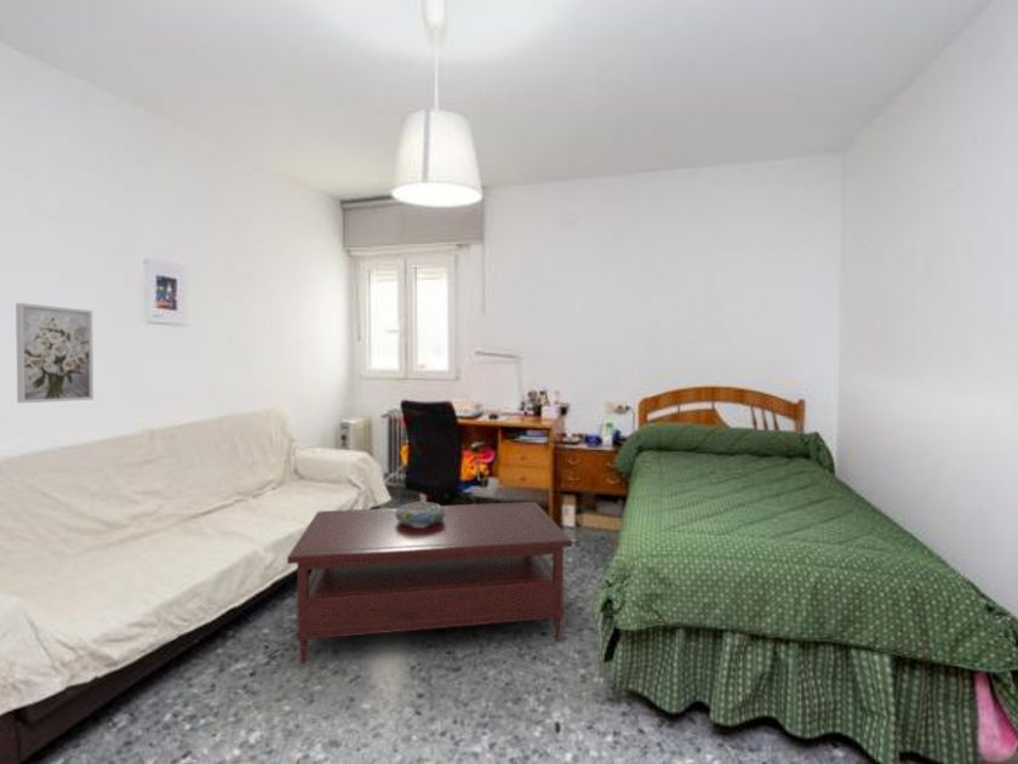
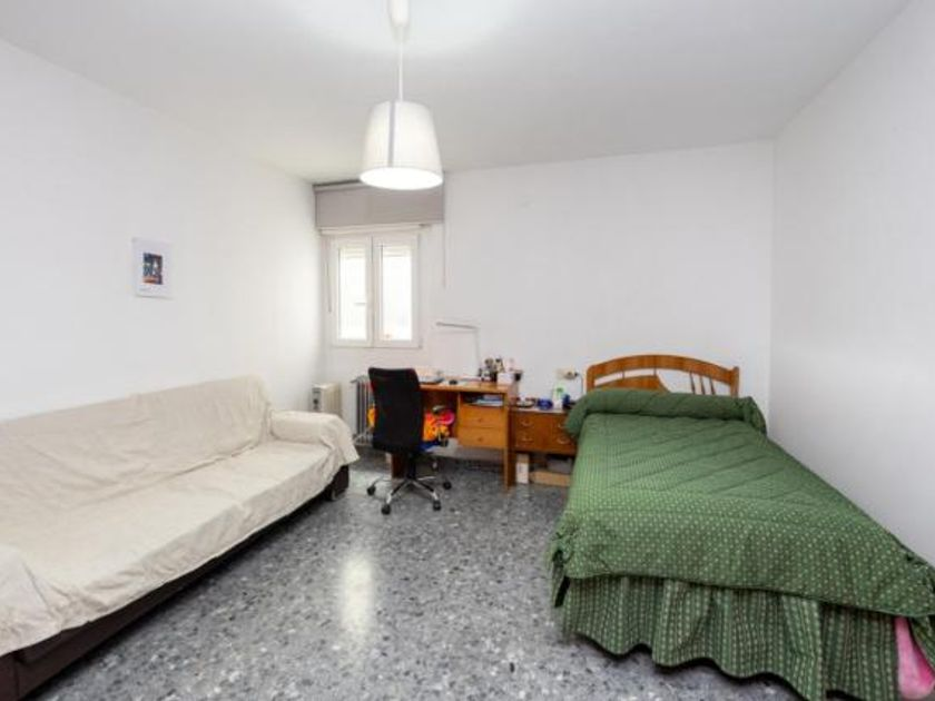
- decorative bowl [395,501,445,526]
- coffee table [286,501,573,666]
- wall art [15,302,95,404]
